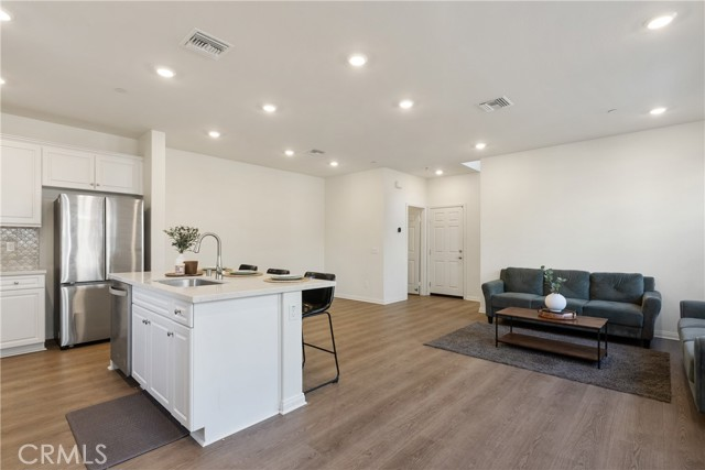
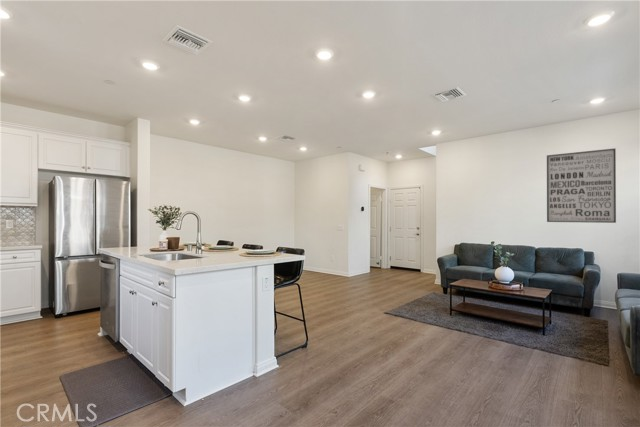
+ wall art [546,147,617,224]
